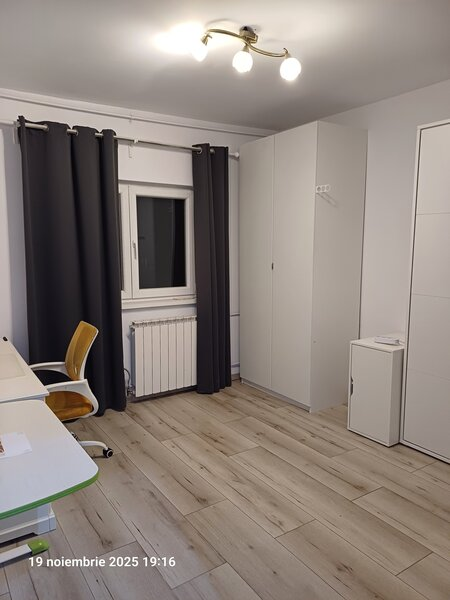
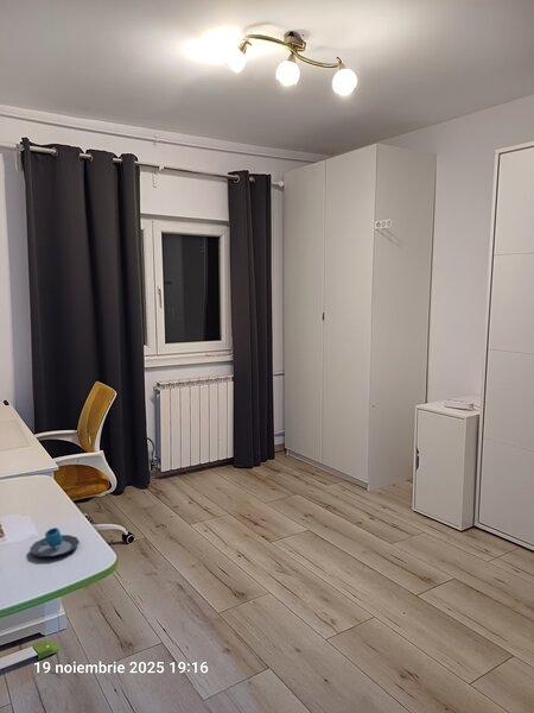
+ mug [28,526,81,557]
